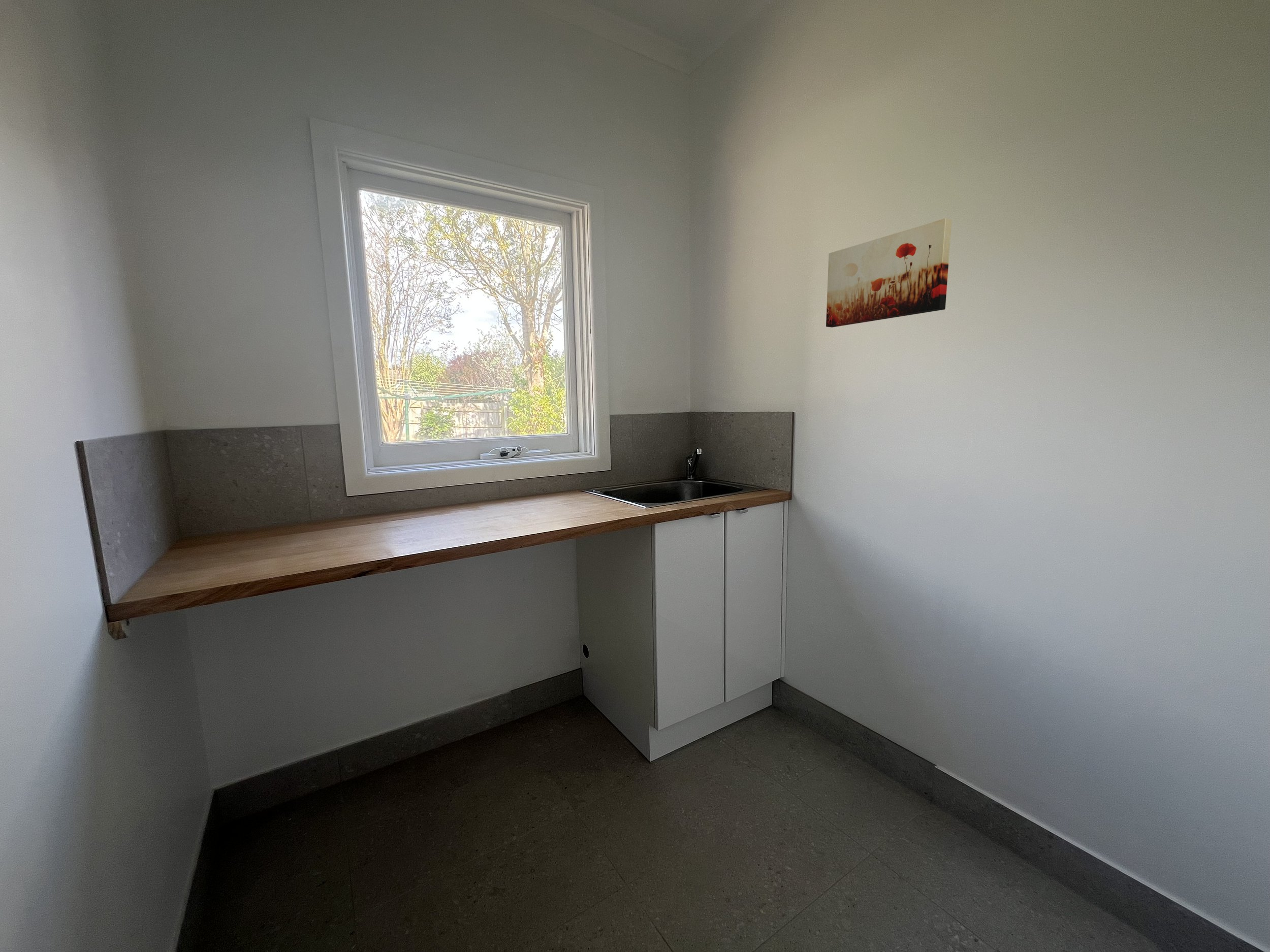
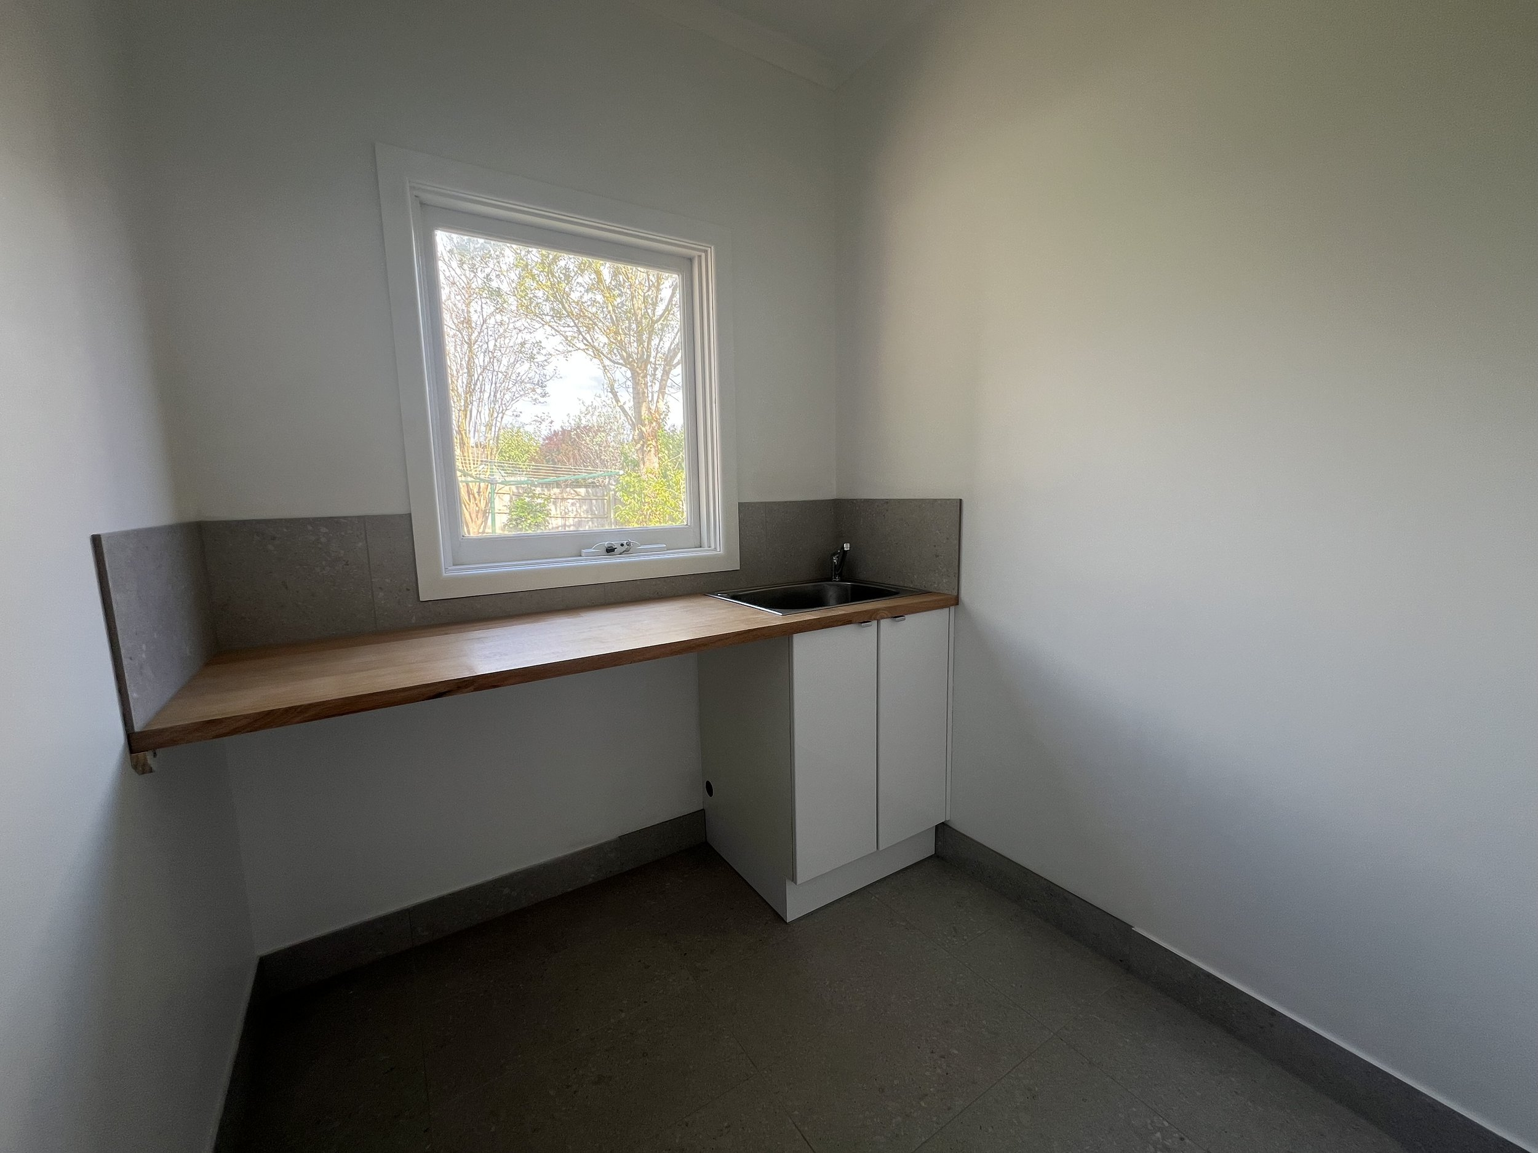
- wall art [825,217,952,328]
